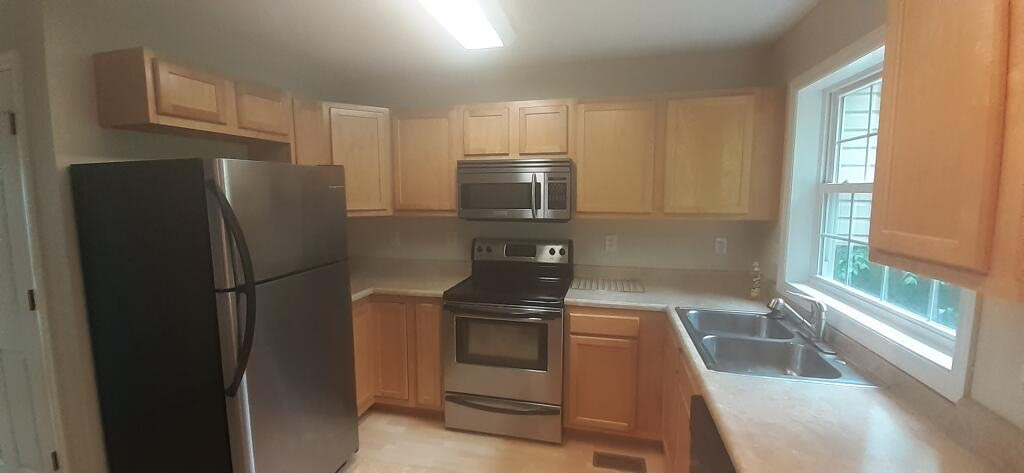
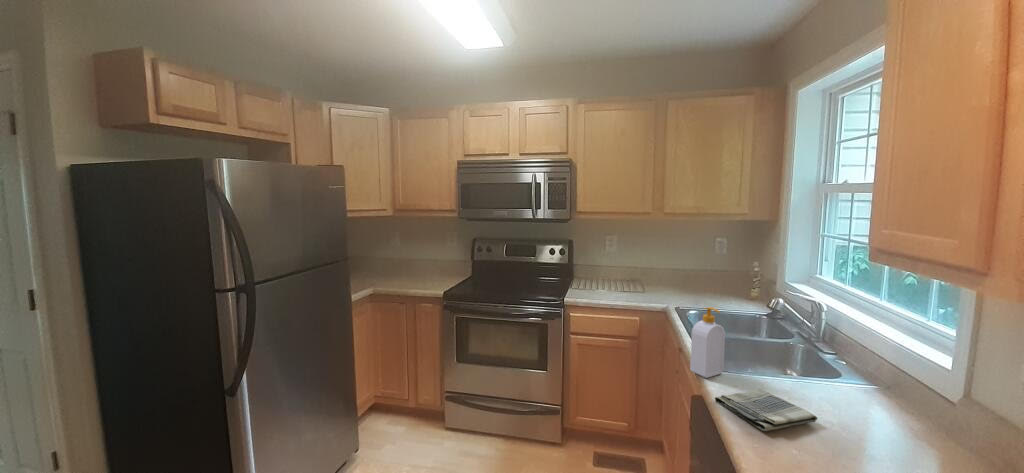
+ soap bottle [689,306,726,379]
+ dish towel [714,388,818,432]
